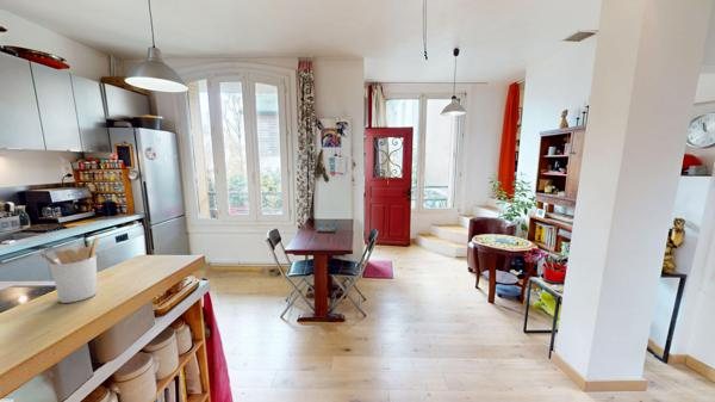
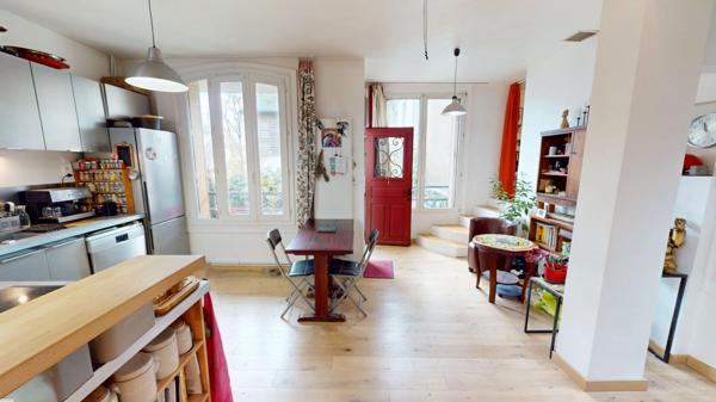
- utensil holder [37,235,100,304]
